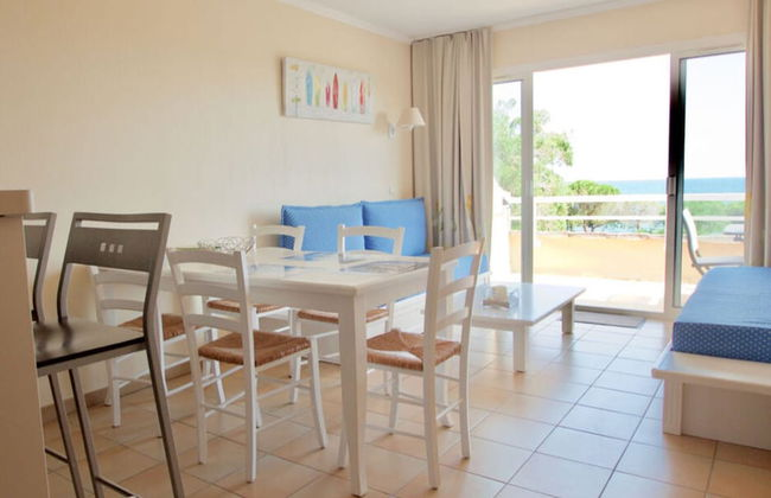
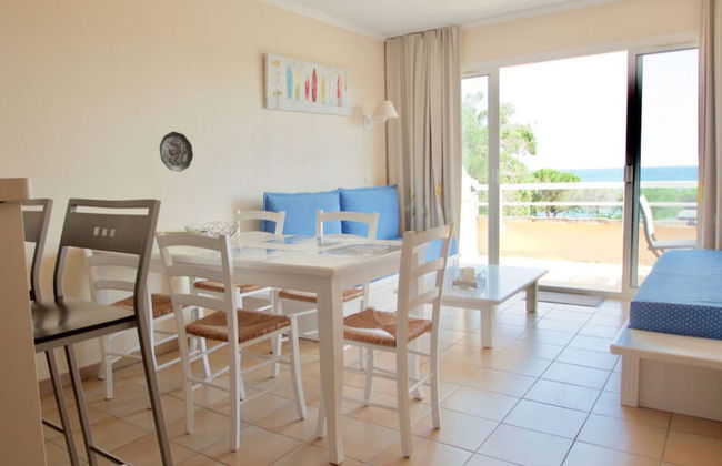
+ decorative plate [159,131,194,173]
